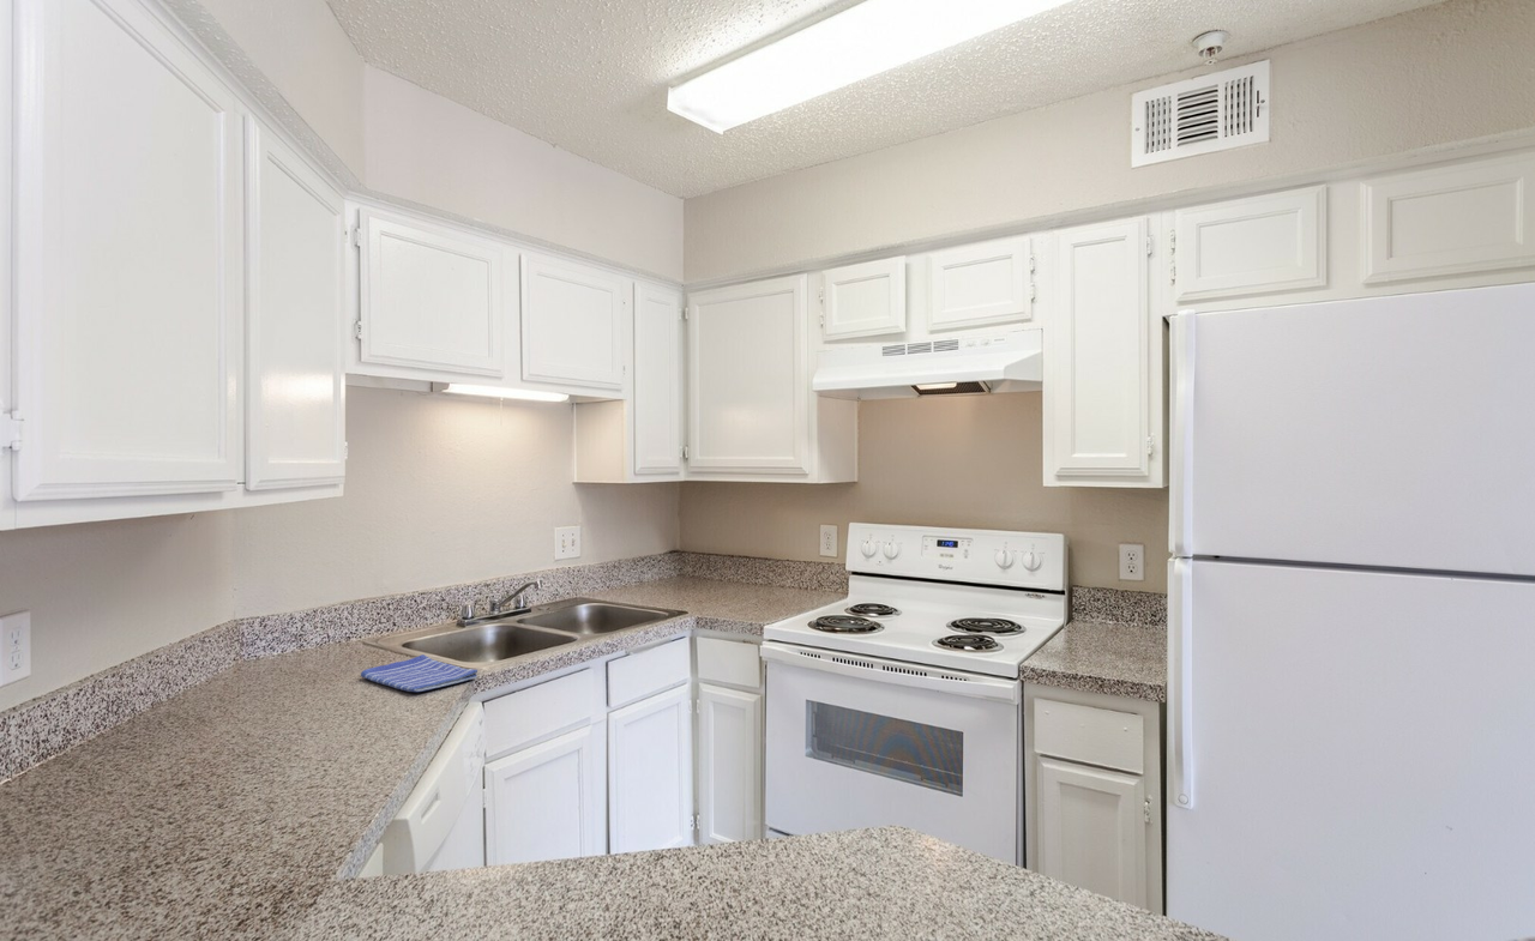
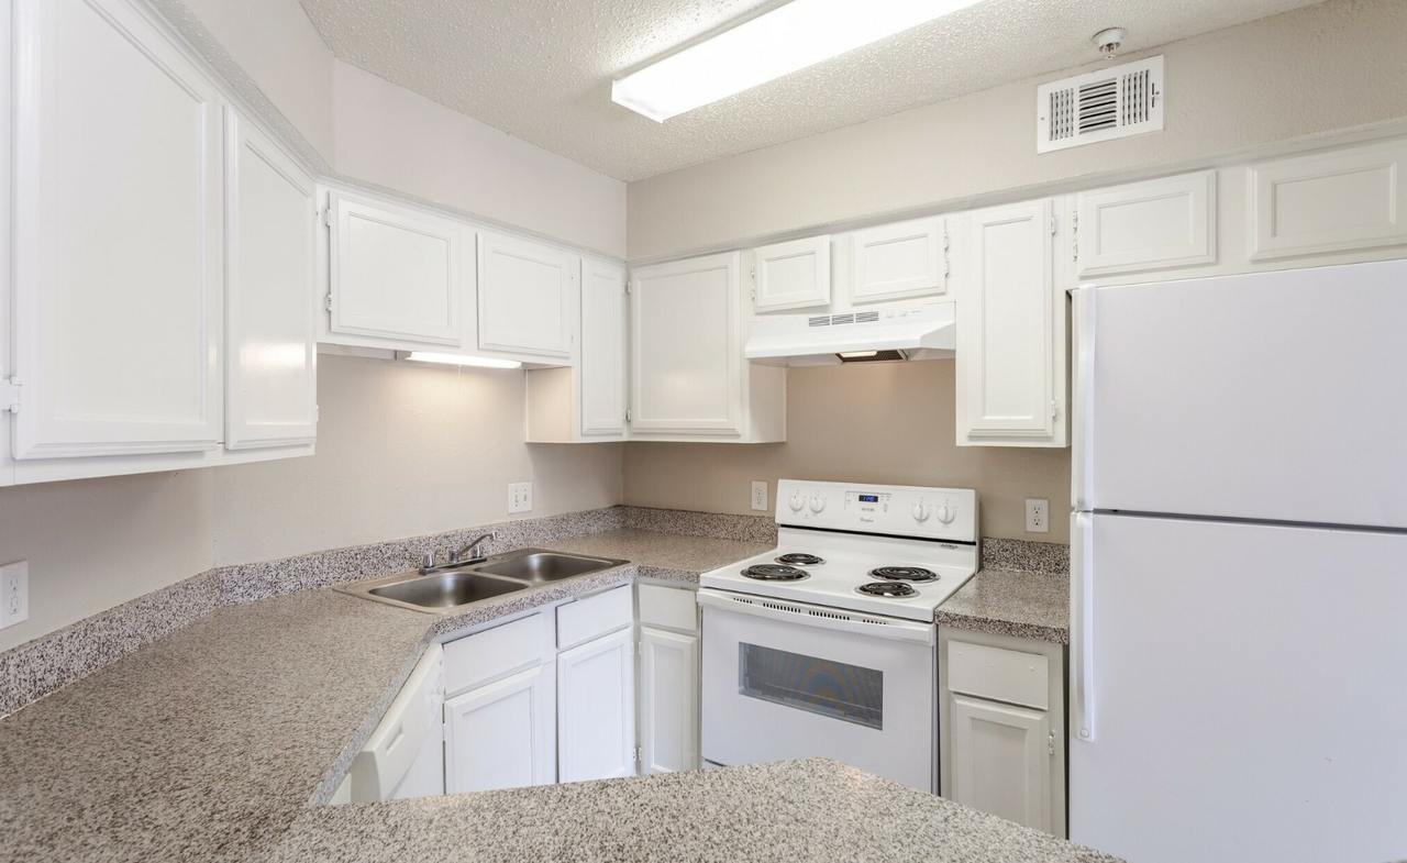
- dish towel [360,653,478,693]
